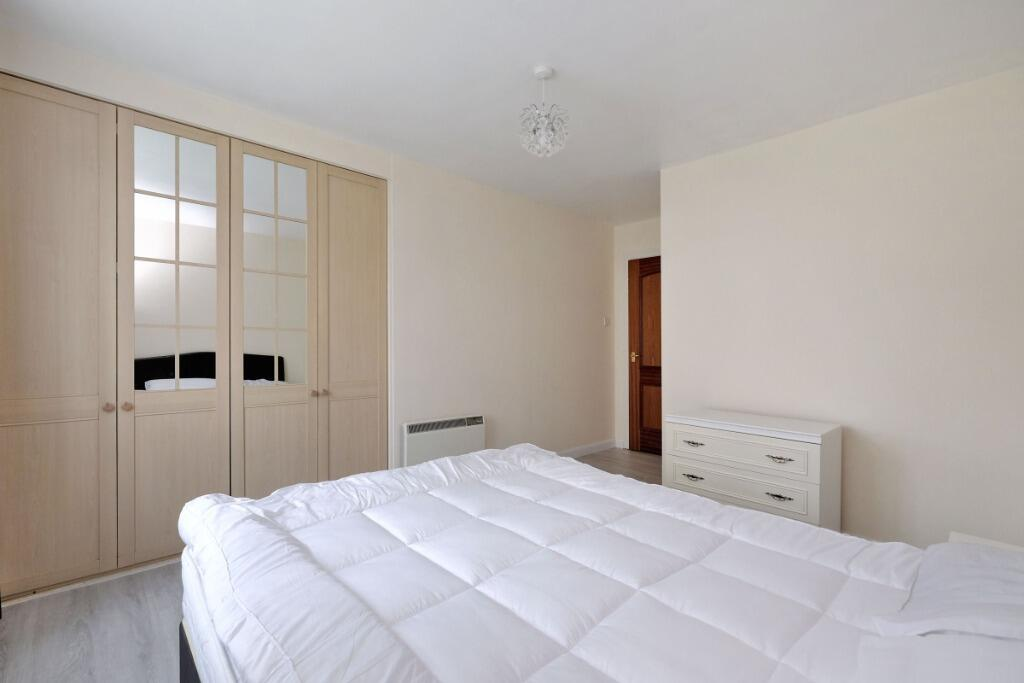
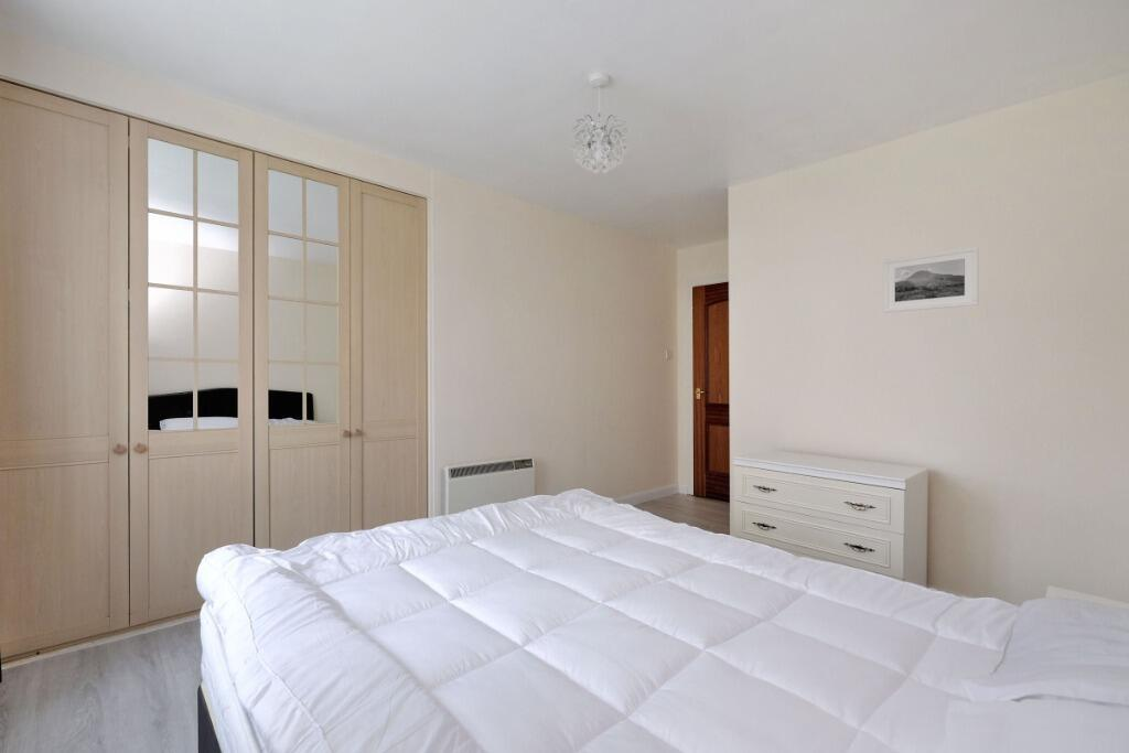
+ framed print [882,245,980,314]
